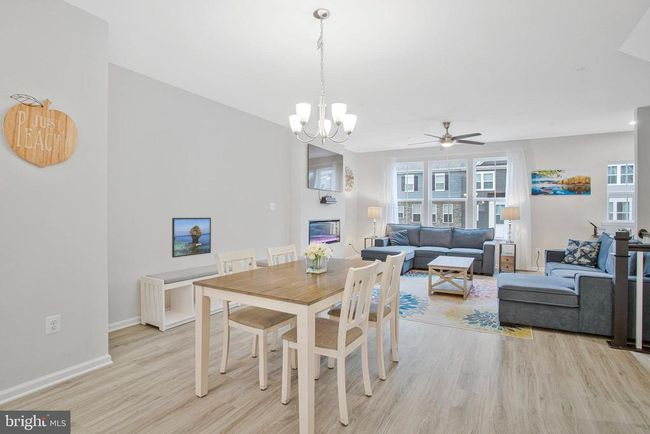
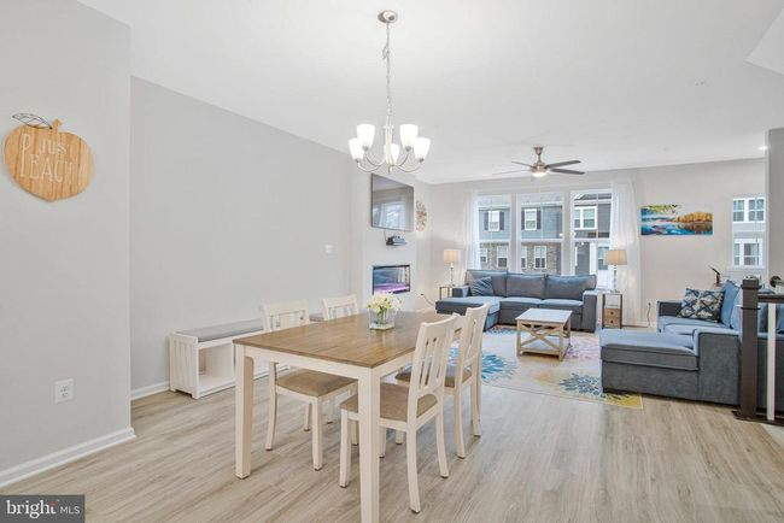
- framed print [171,217,212,259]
